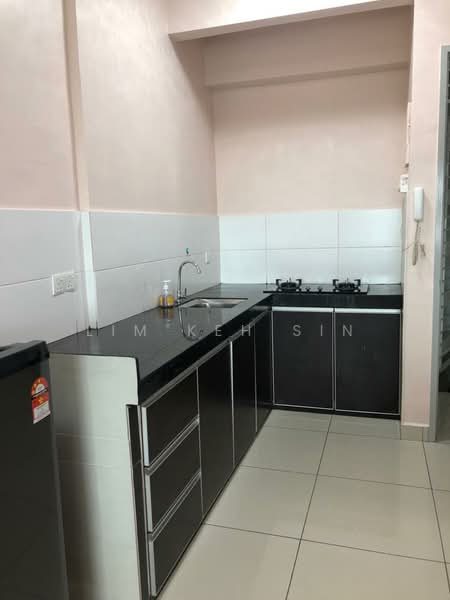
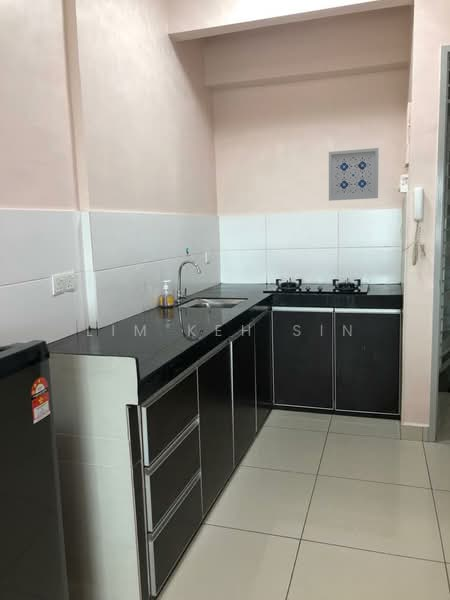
+ wall art [328,147,380,201]
